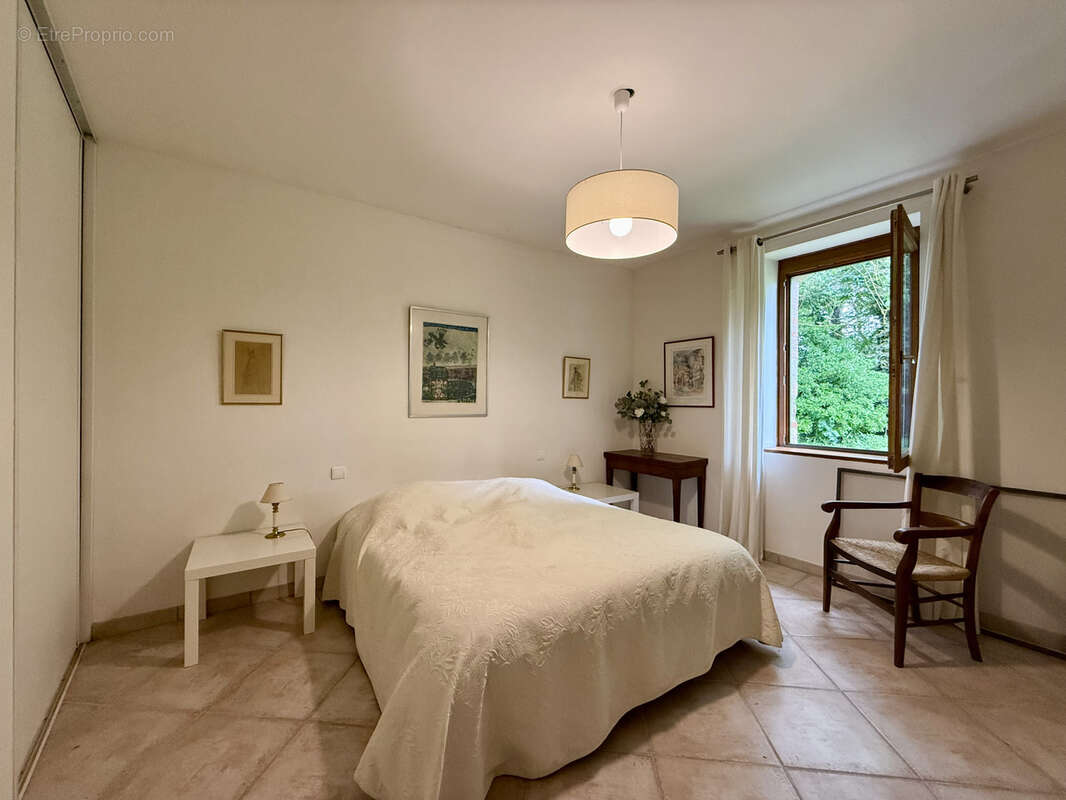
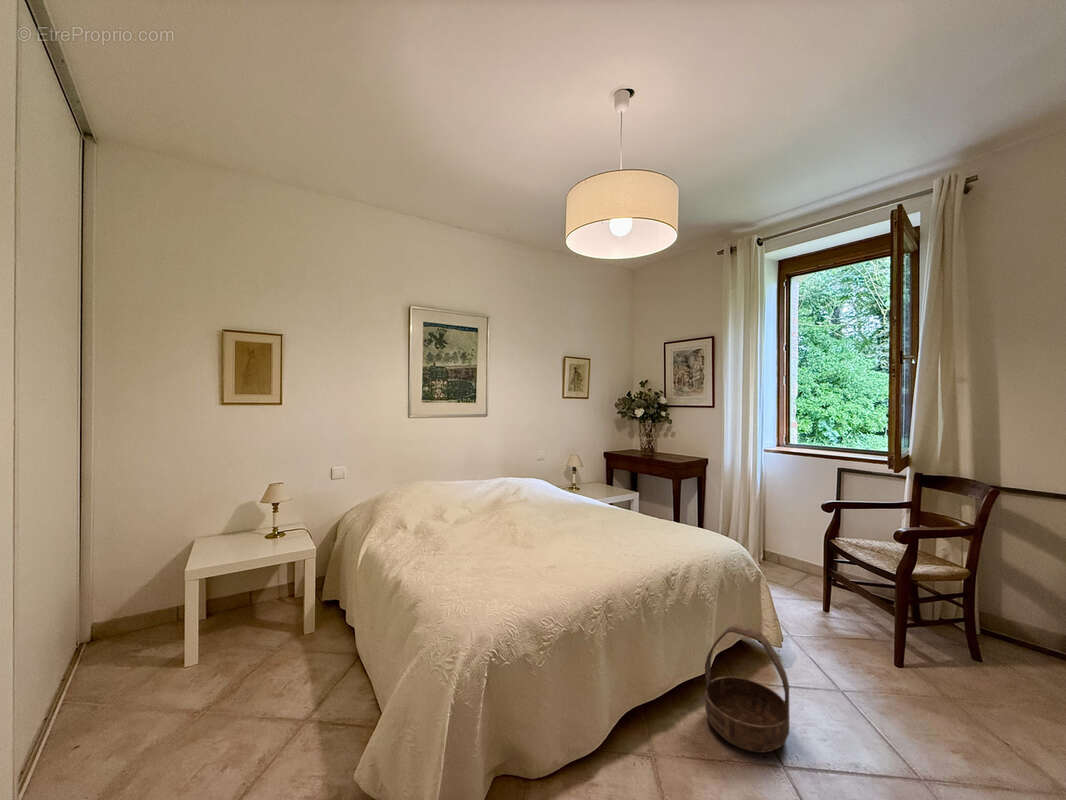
+ basket [704,624,790,754]
